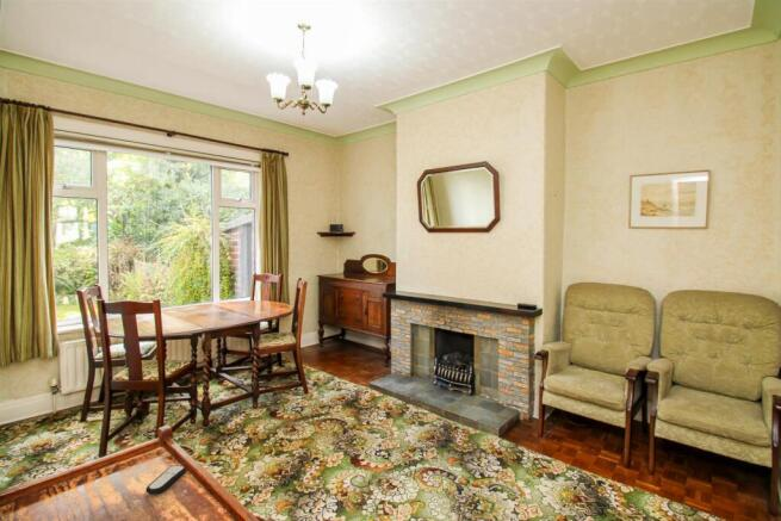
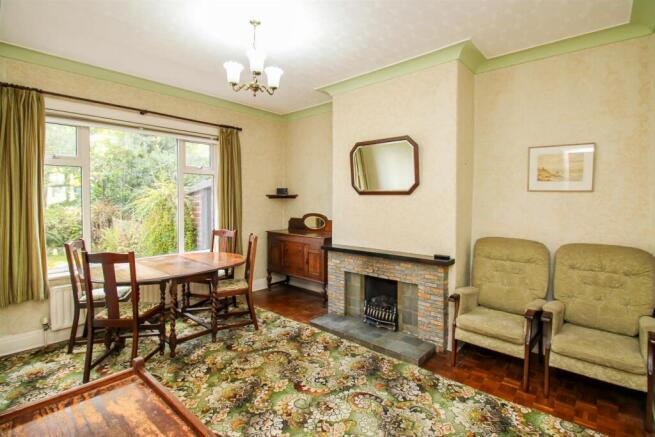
- remote control [144,464,187,495]
